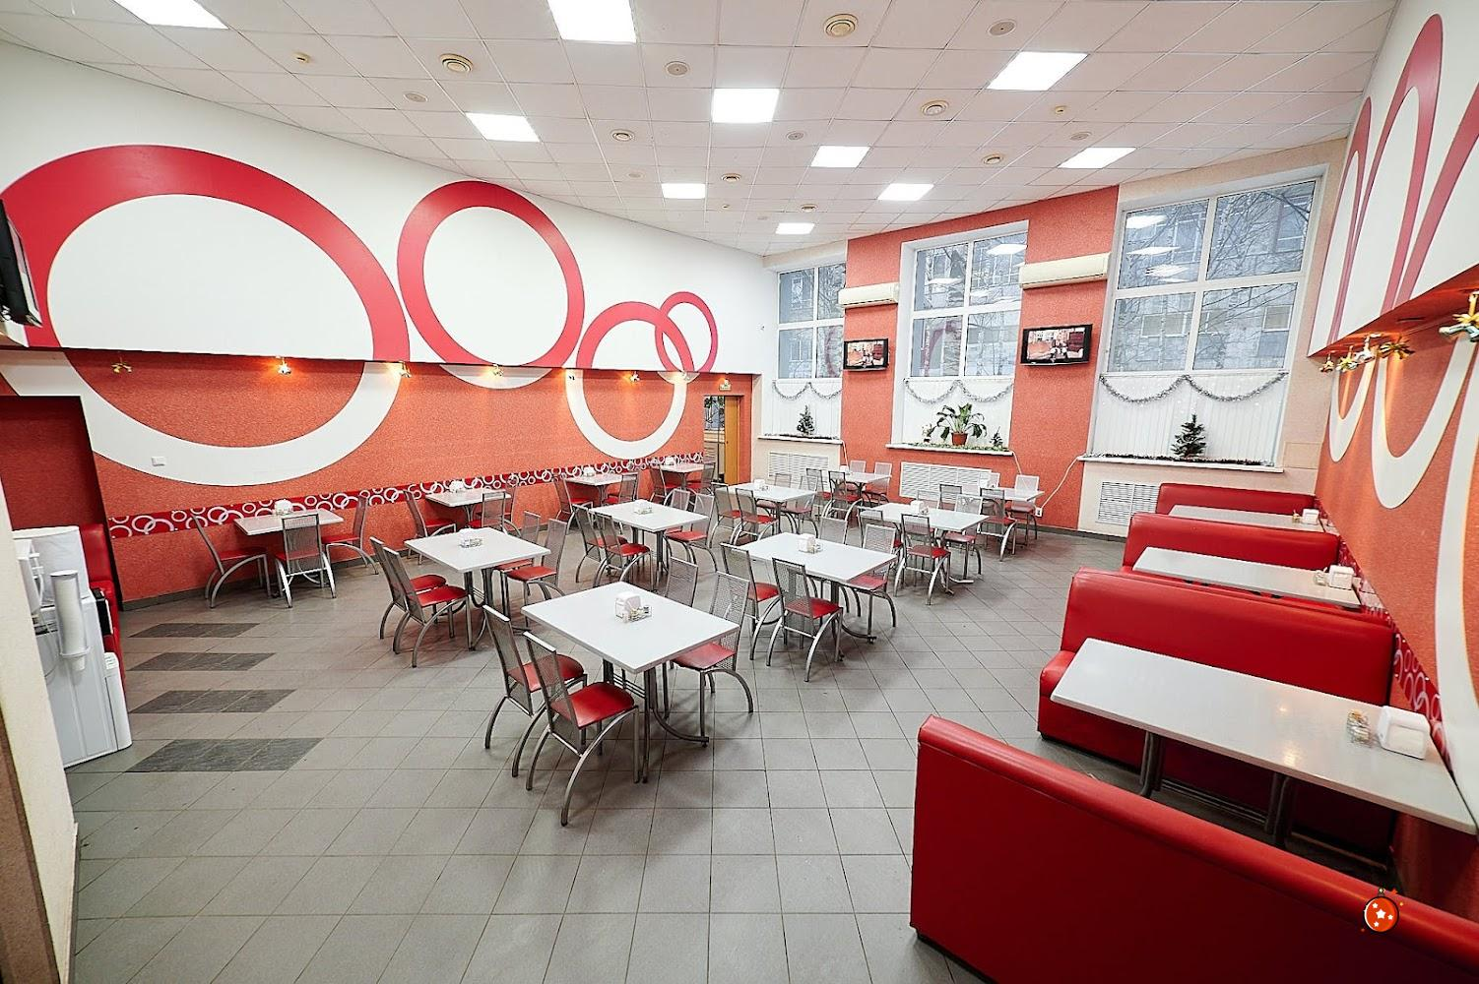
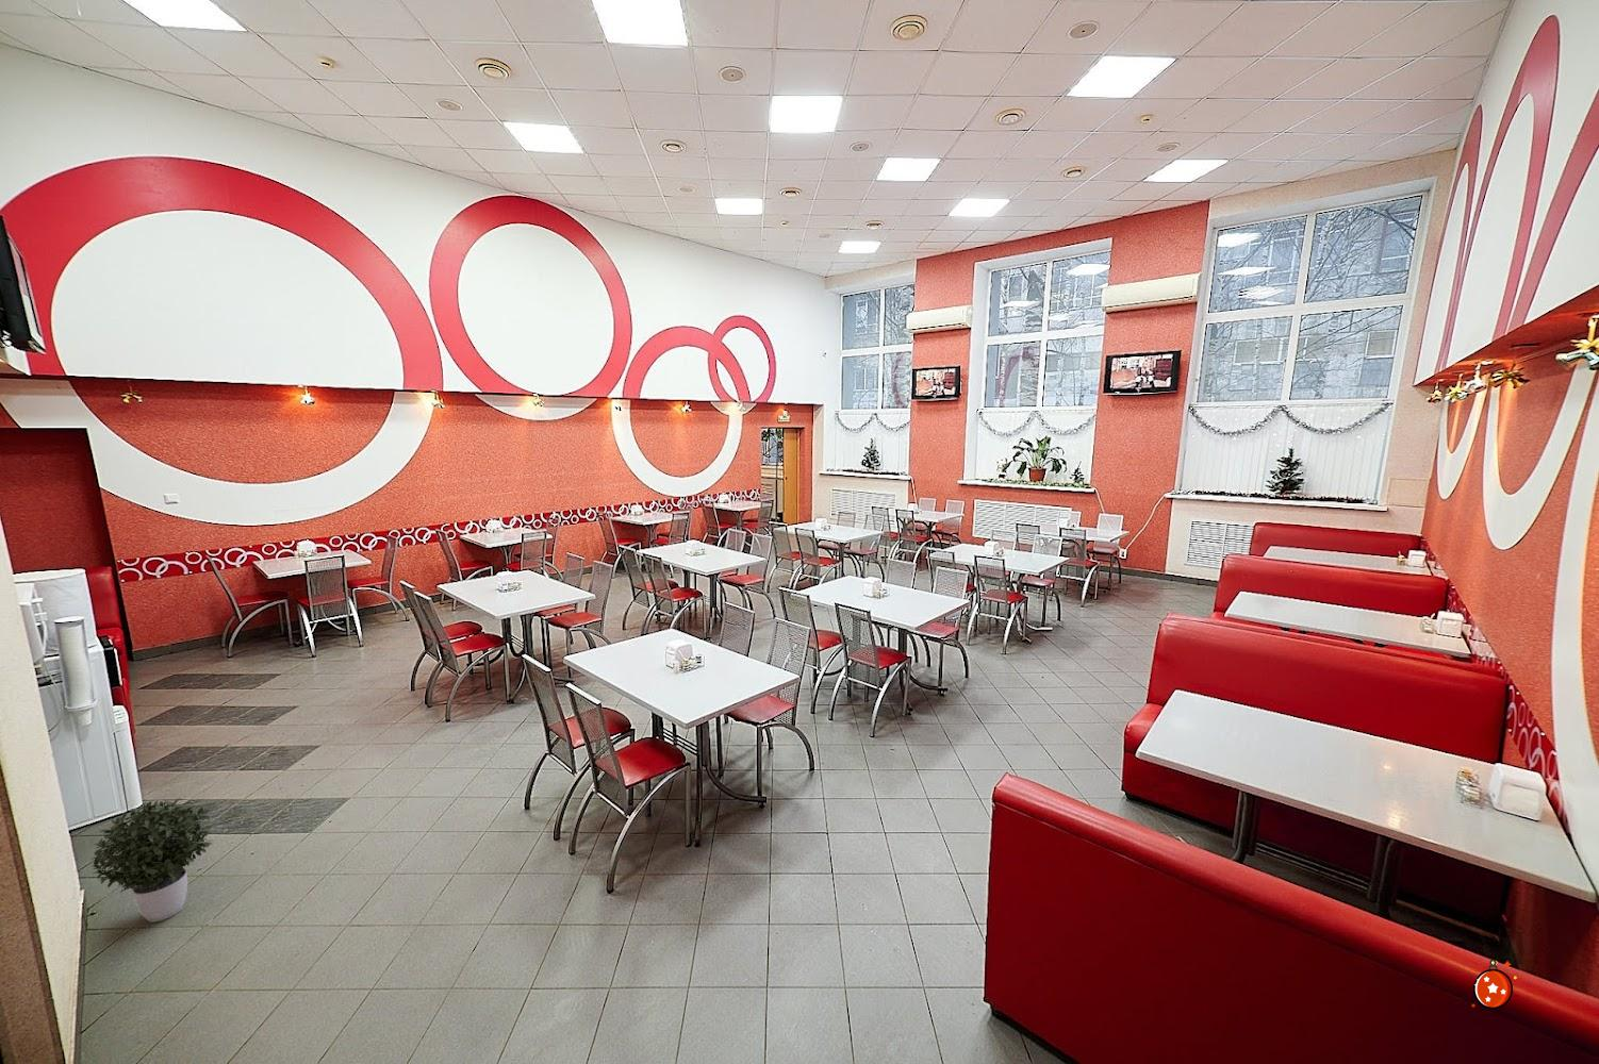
+ potted plant [90,797,213,924]
